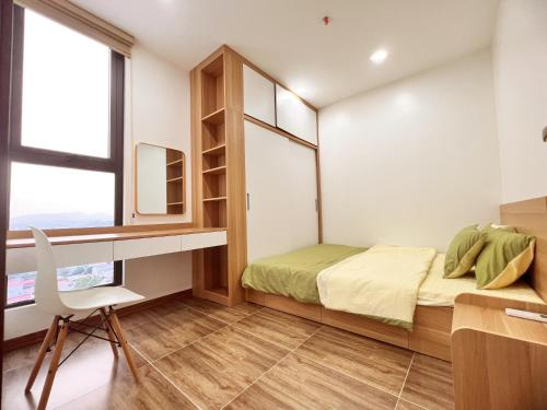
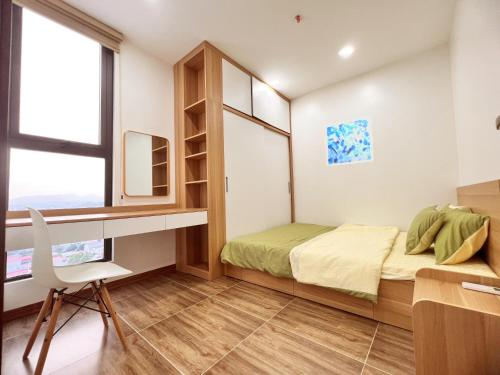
+ wall art [324,114,374,167]
